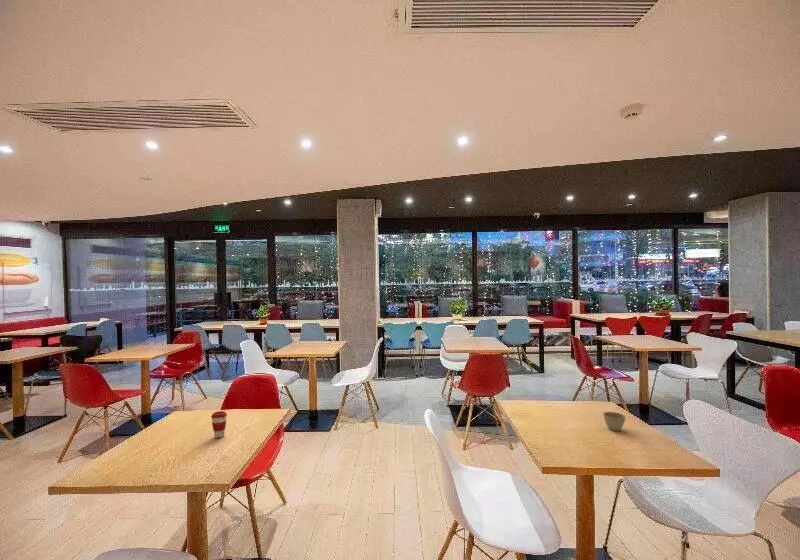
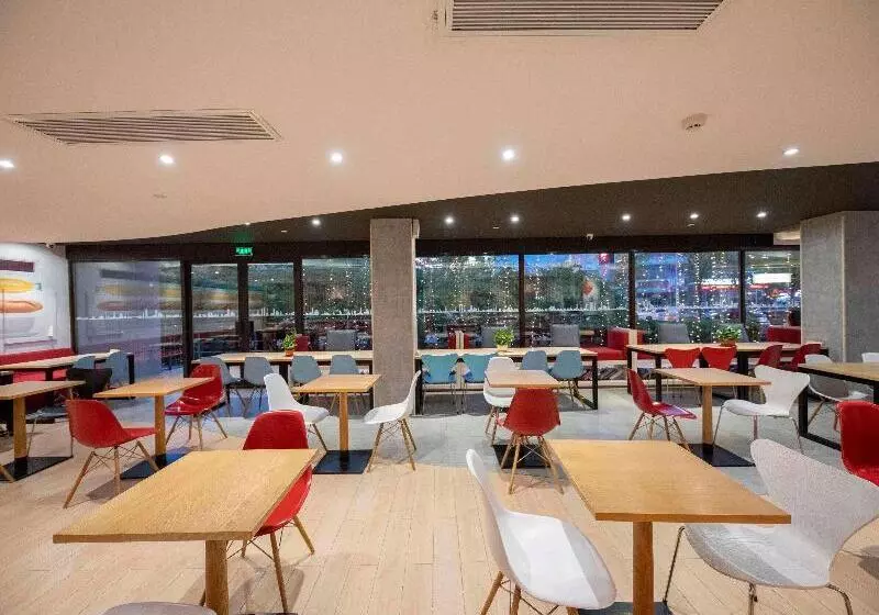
- flower pot [602,411,627,432]
- coffee cup [210,410,228,439]
